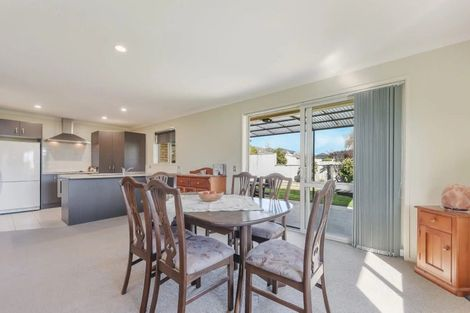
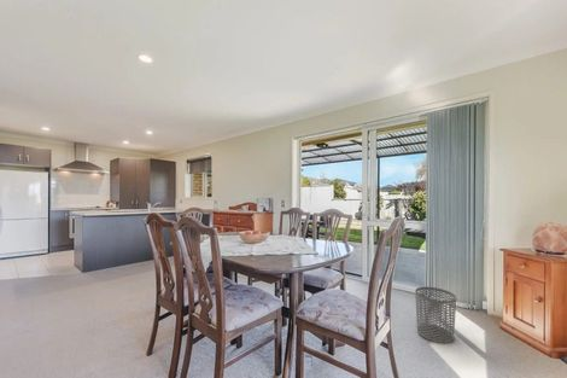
+ waste bin [414,286,457,344]
